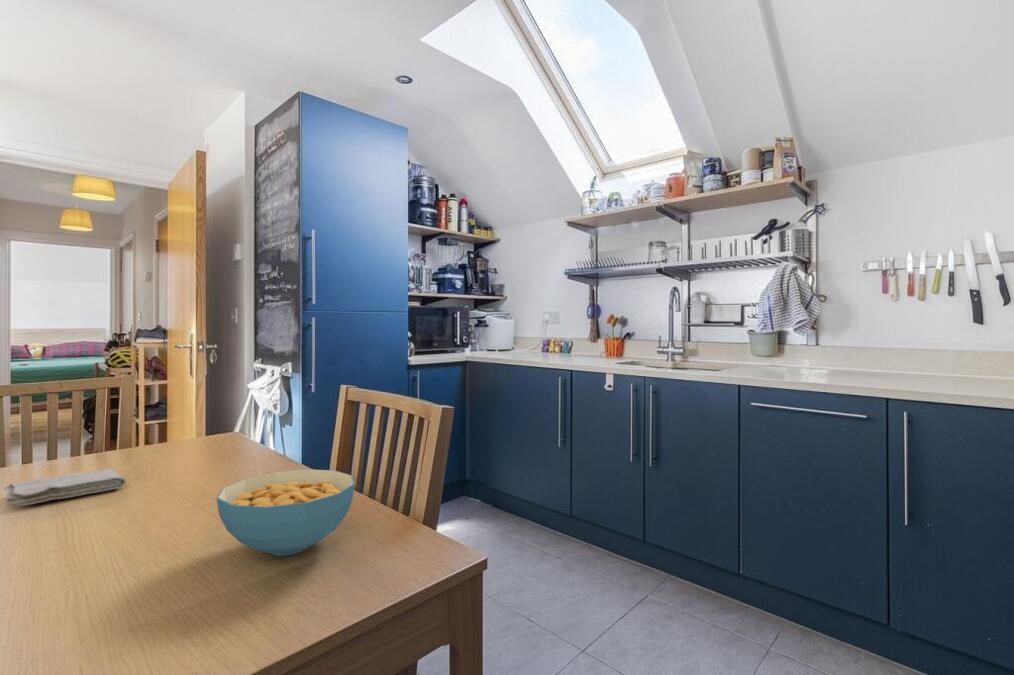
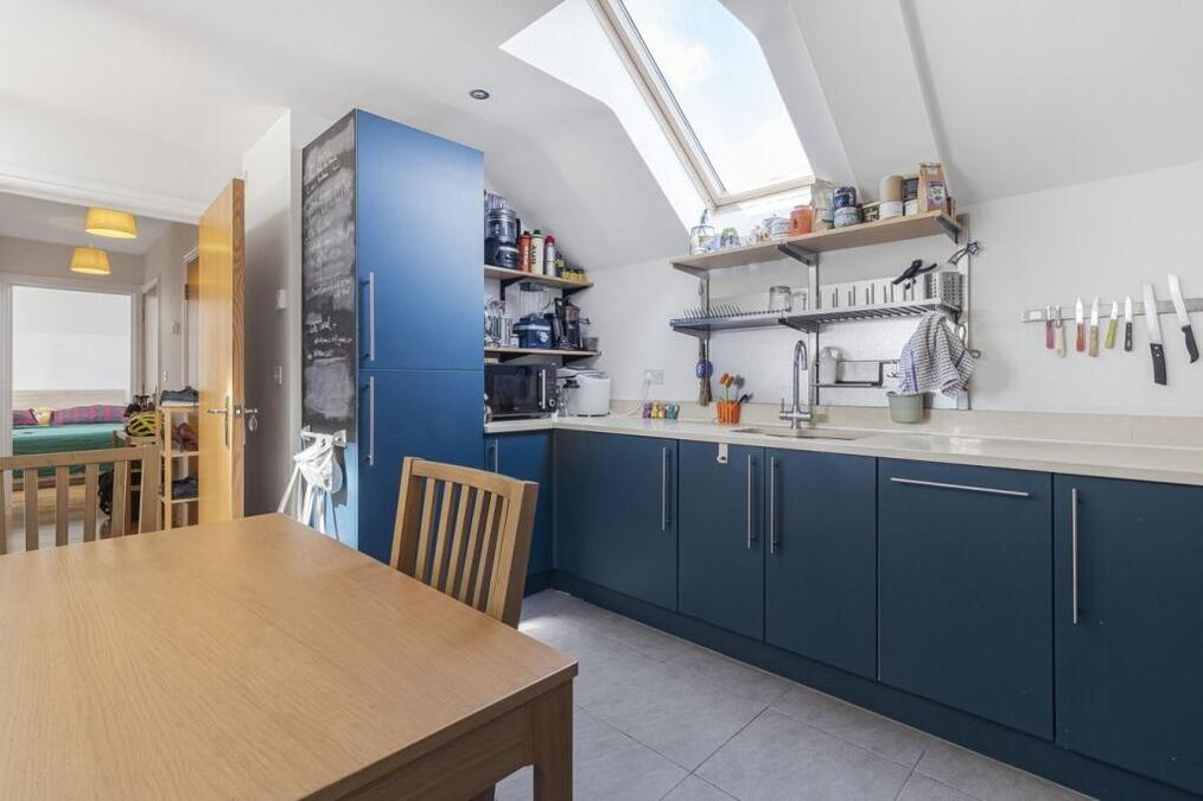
- cereal bowl [215,468,356,557]
- washcloth [3,468,127,507]
